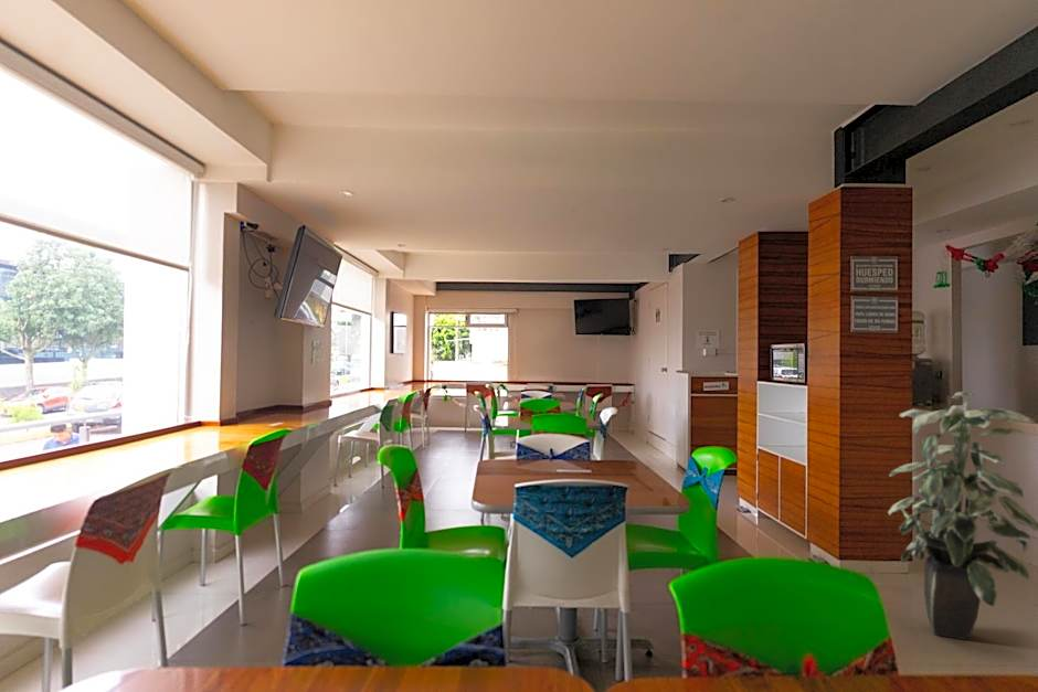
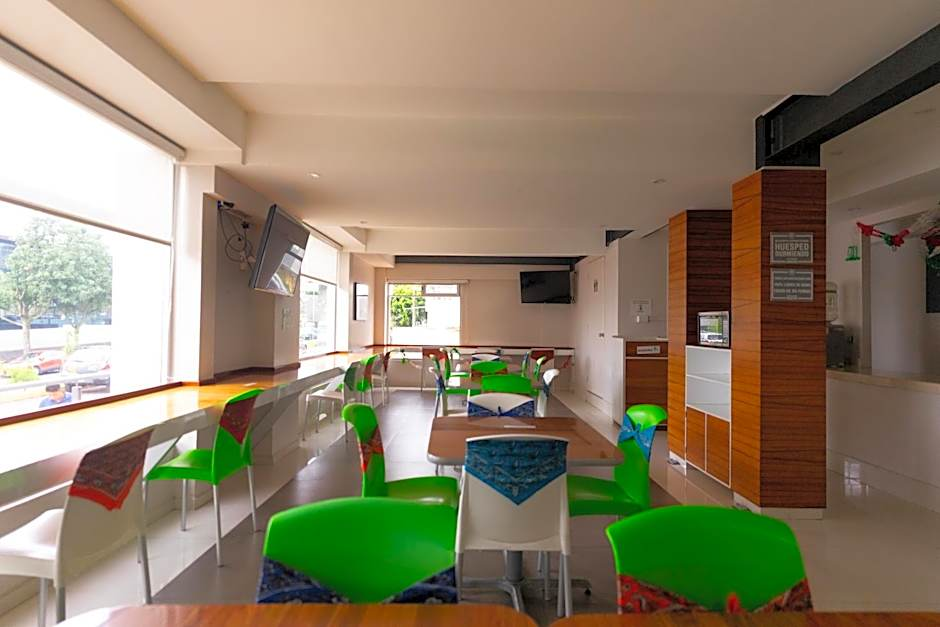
- indoor plant [887,391,1038,641]
